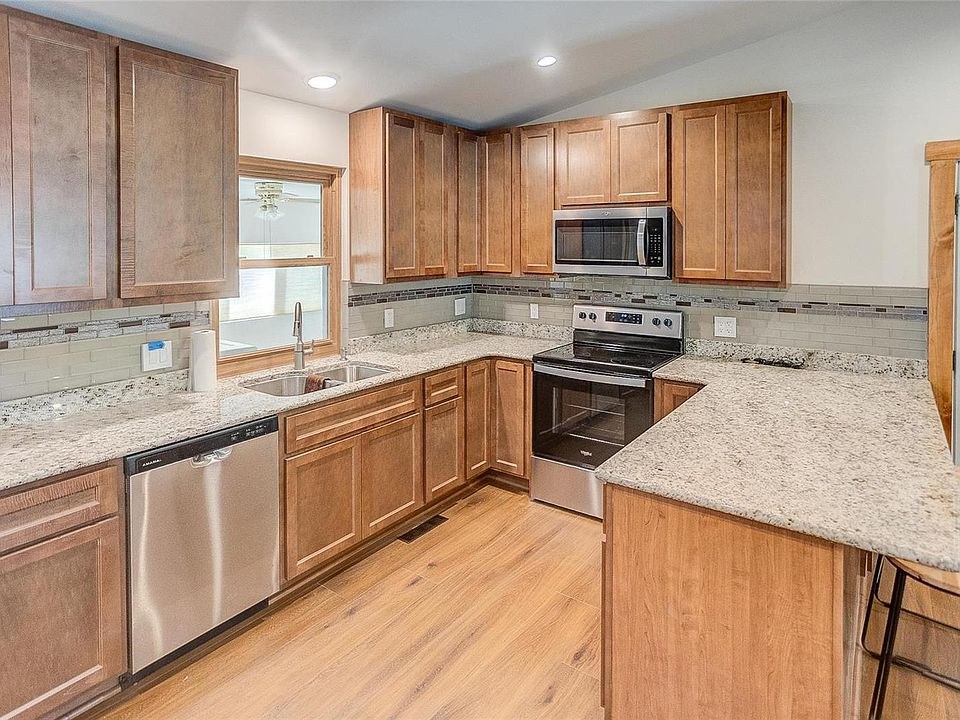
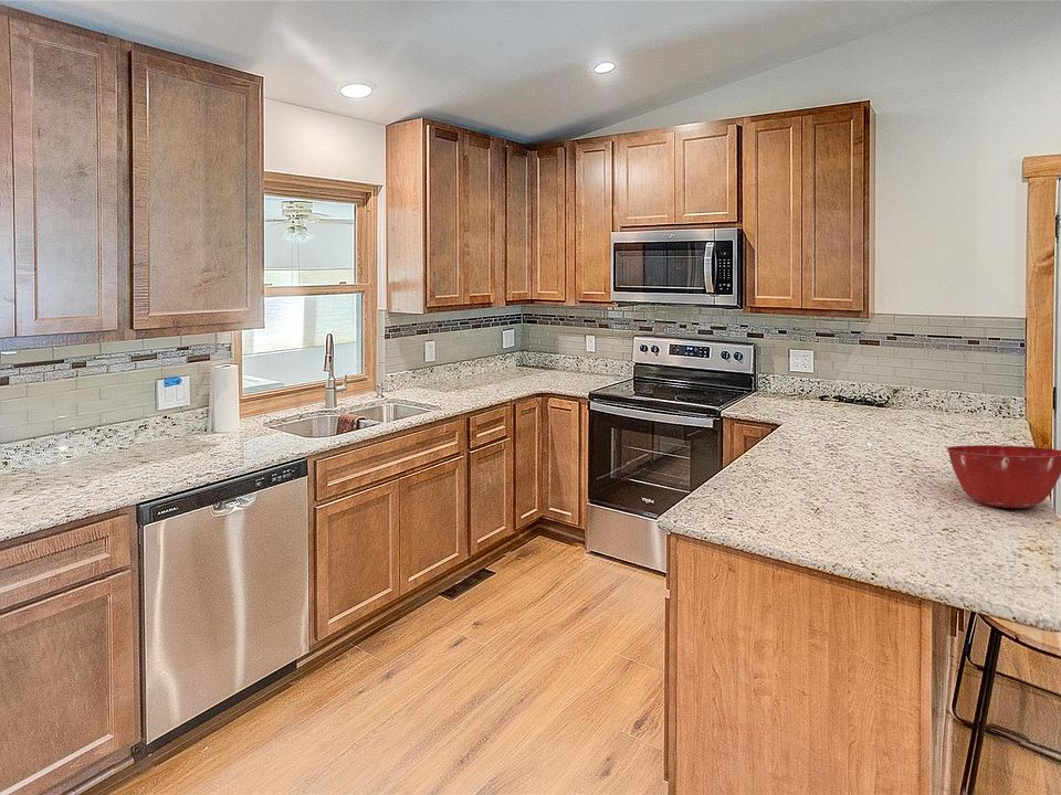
+ mixing bowl [945,444,1061,509]
